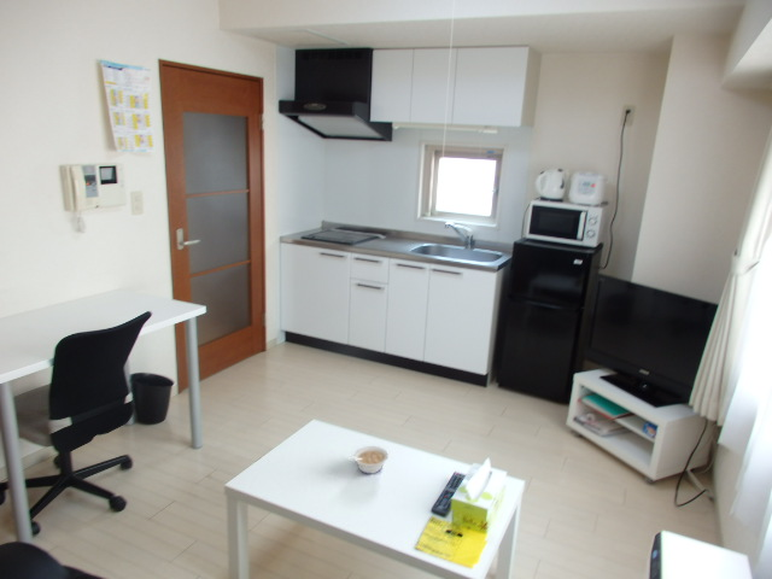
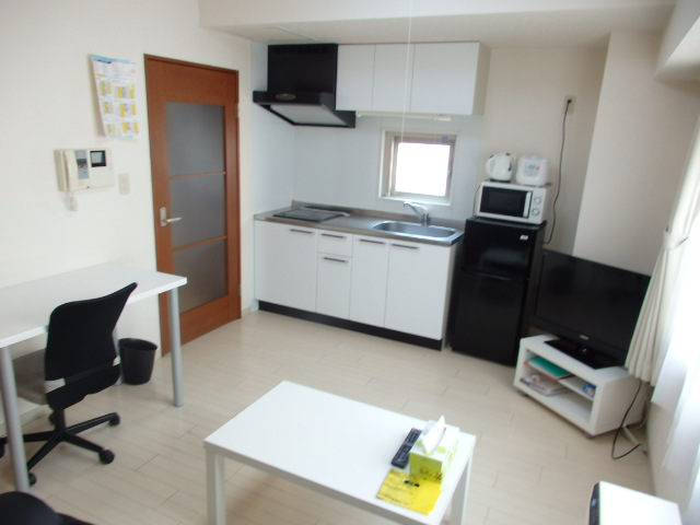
- legume [346,445,390,475]
